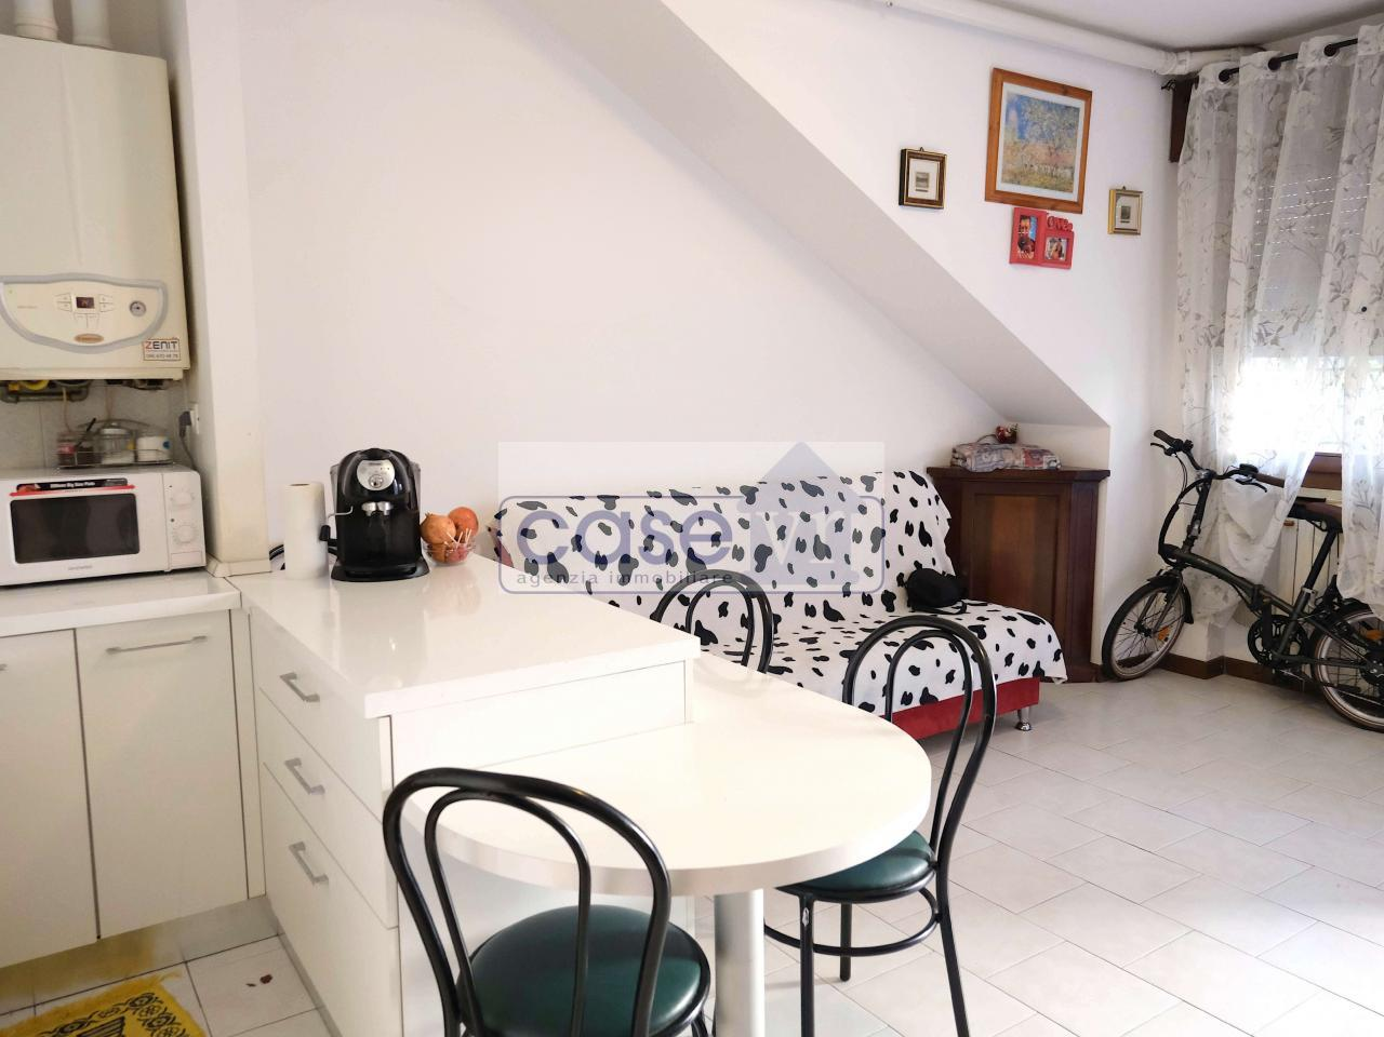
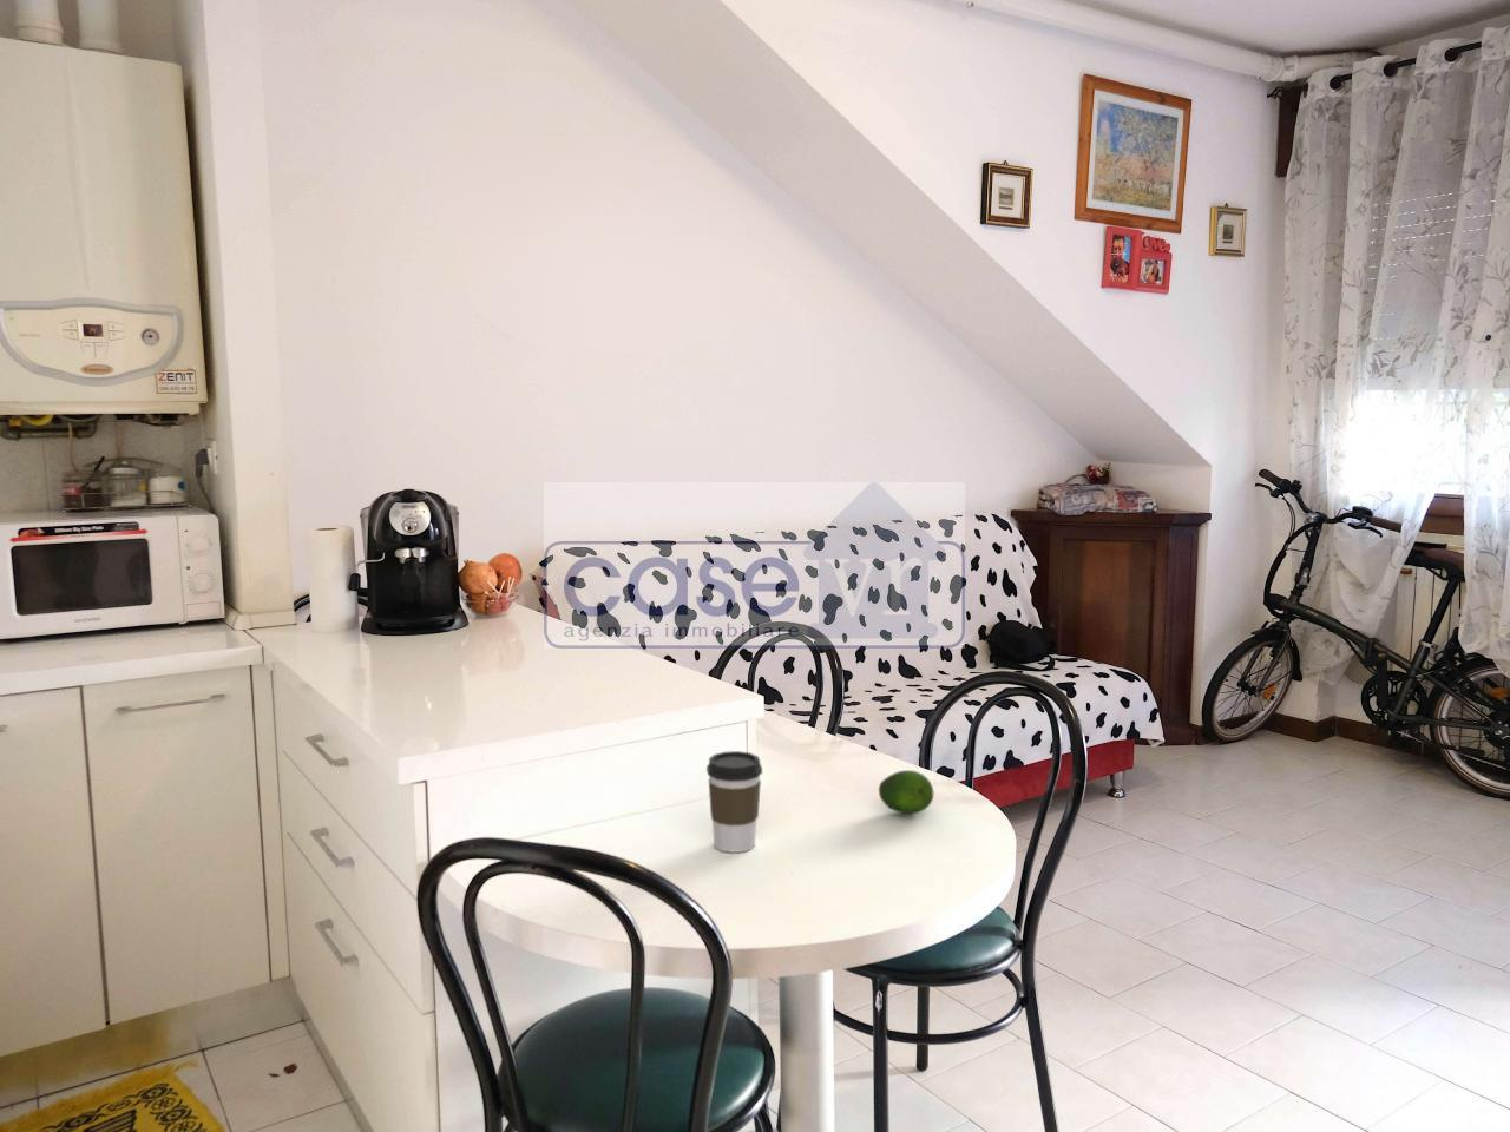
+ coffee cup [705,750,763,854]
+ fruit [877,769,935,816]
